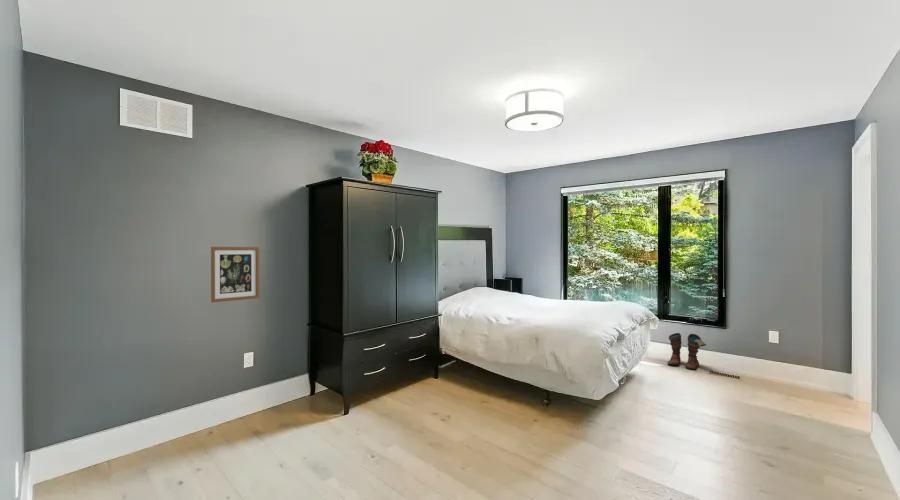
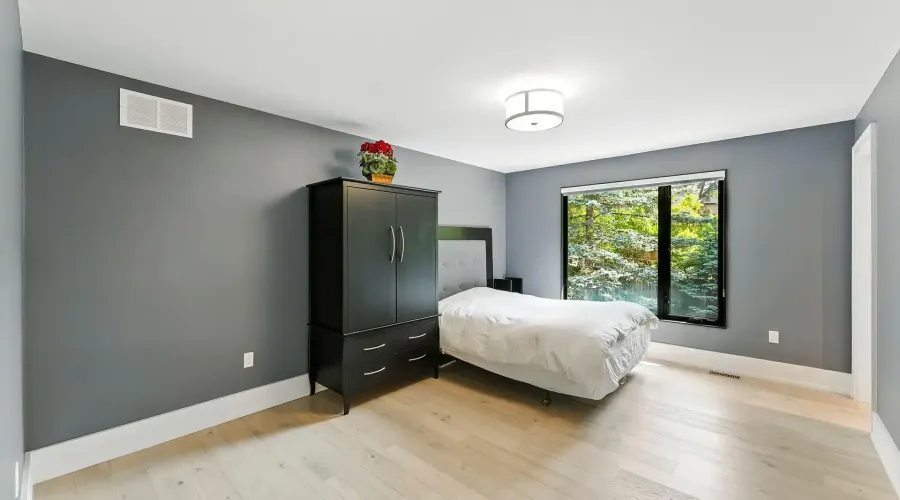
- wall art [210,246,260,303]
- boots [667,332,707,370]
